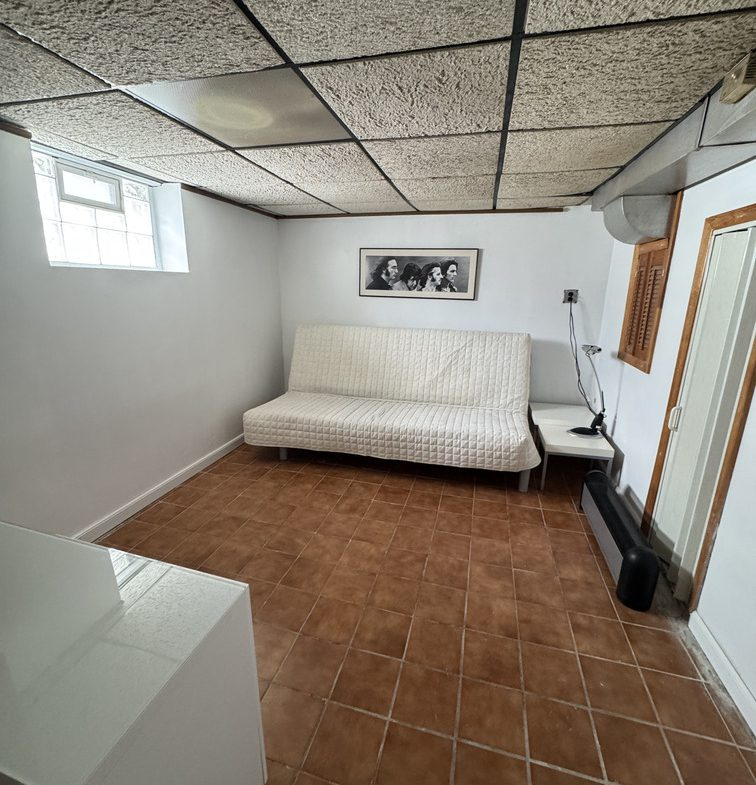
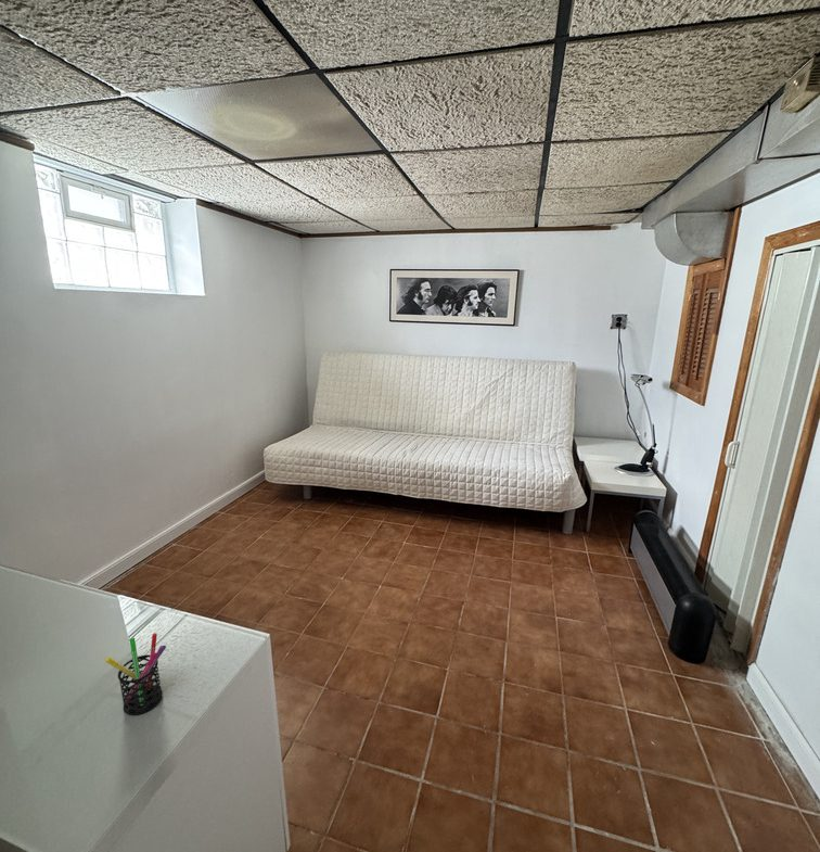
+ pen holder [104,632,167,716]
